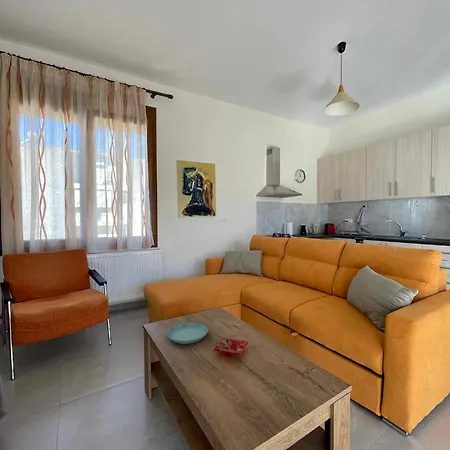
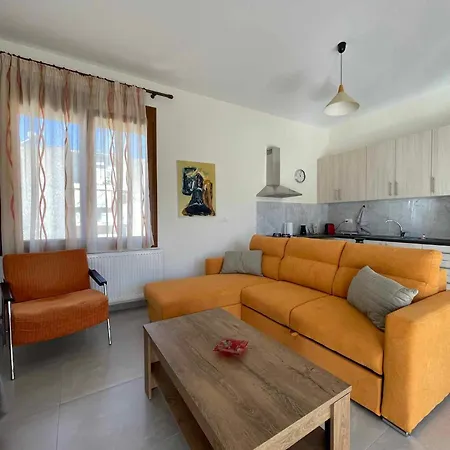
- saucer [166,322,209,345]
